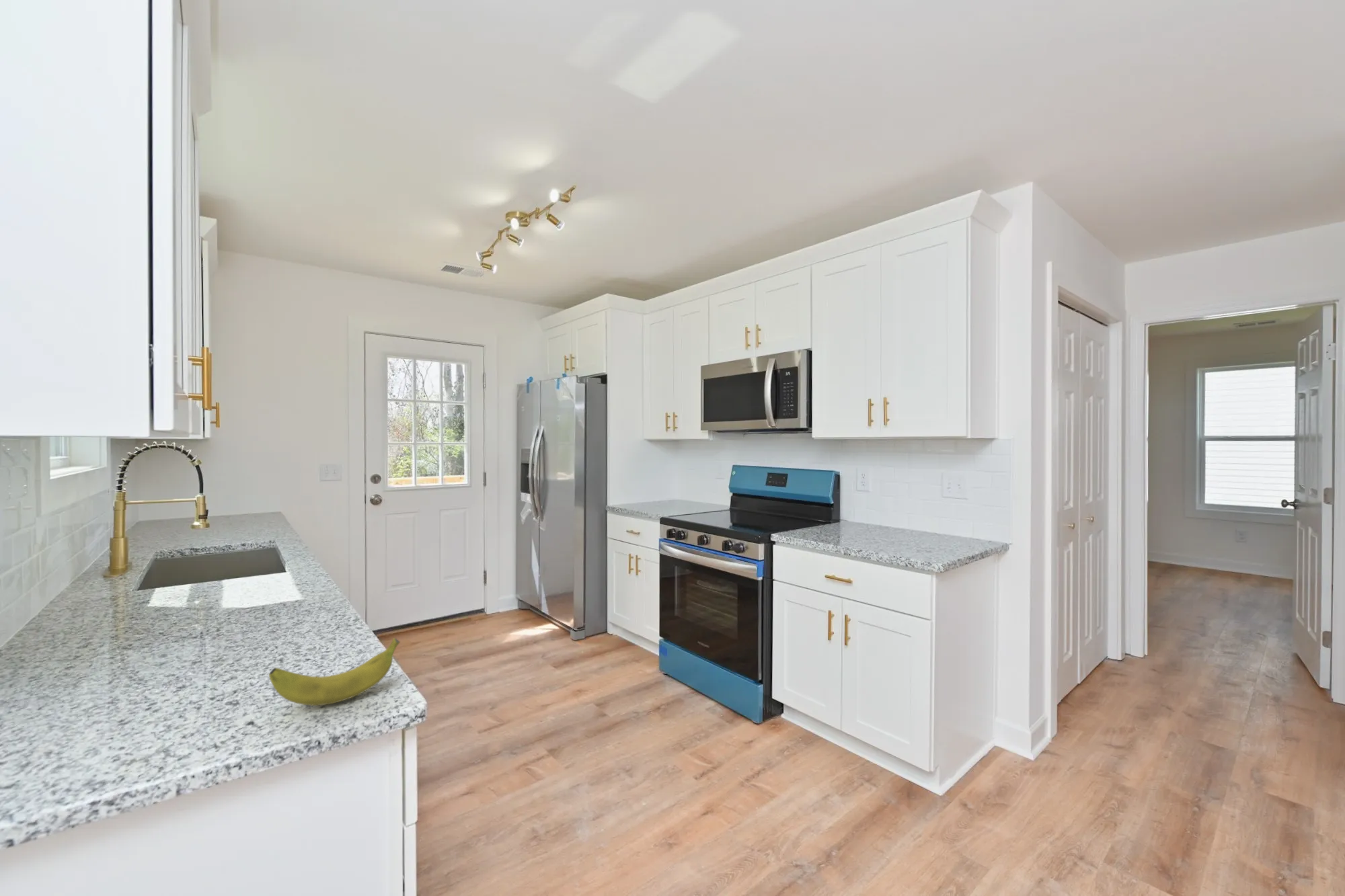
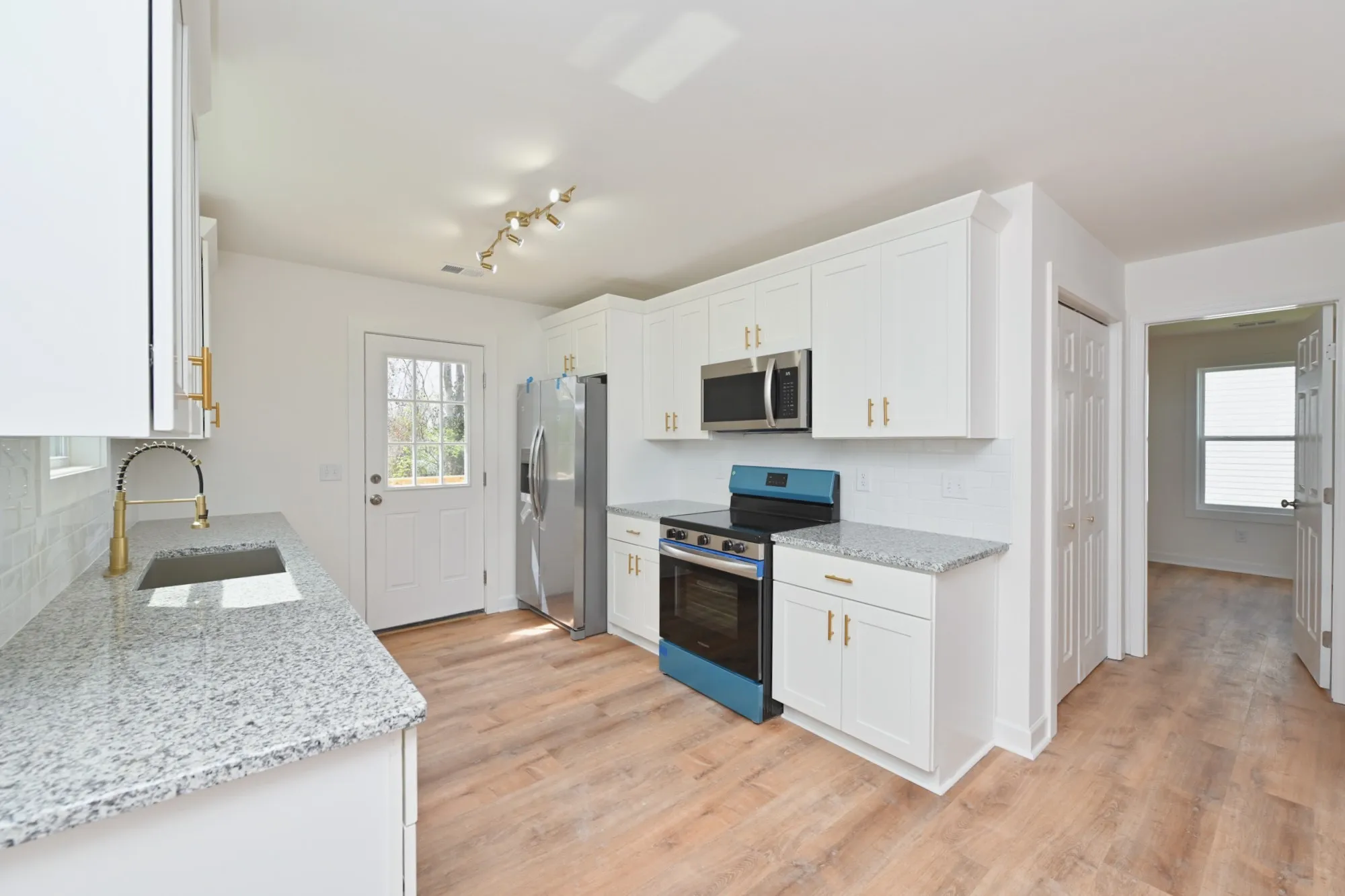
- banana [268,637,401,706]
